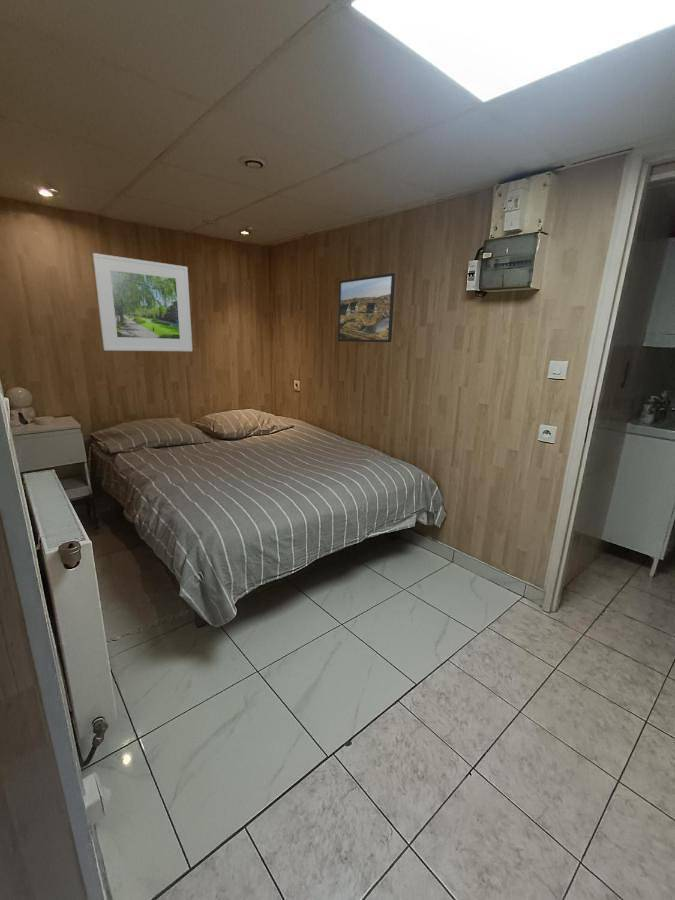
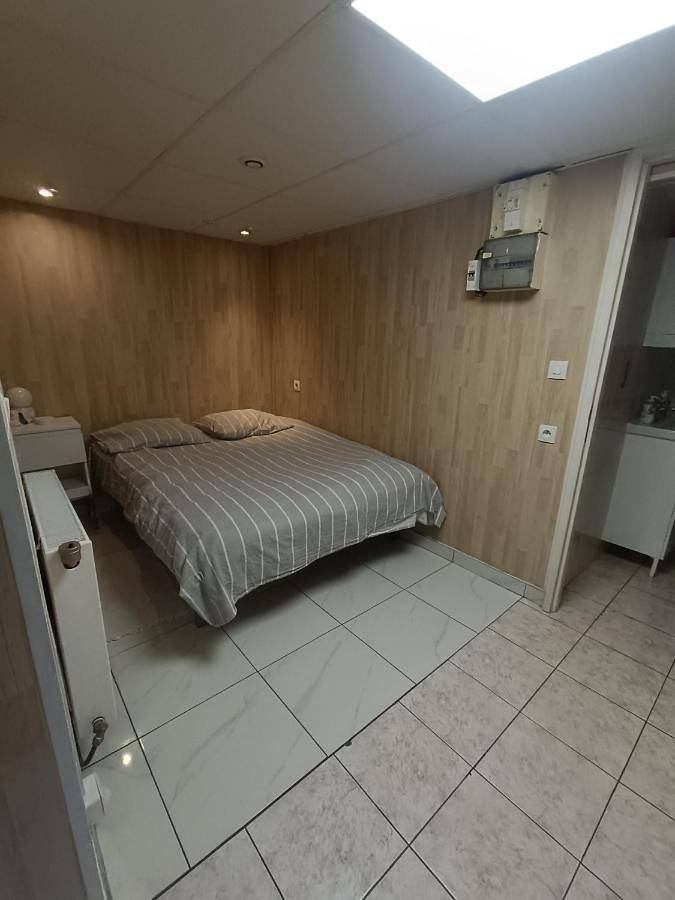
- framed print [92,252,193,352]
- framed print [337,272,396,343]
